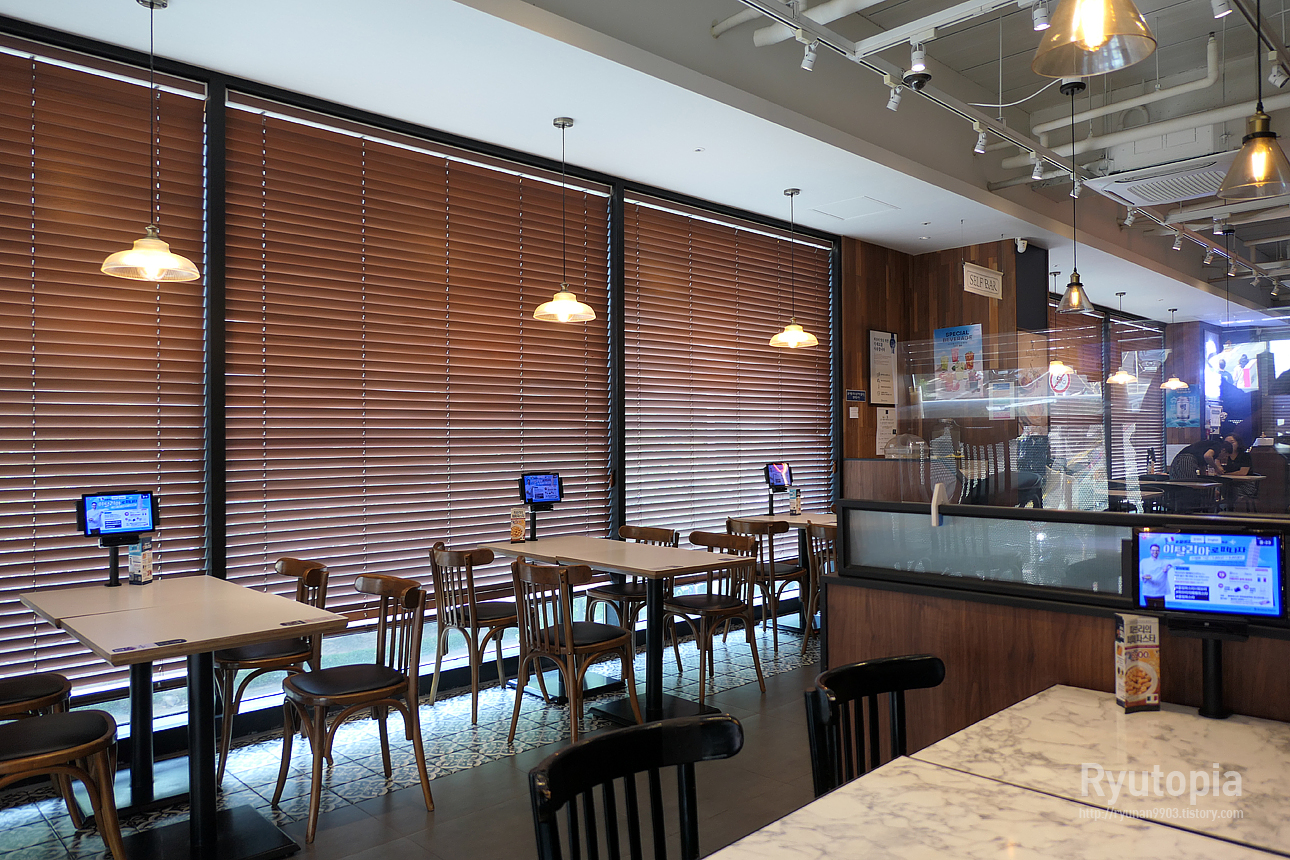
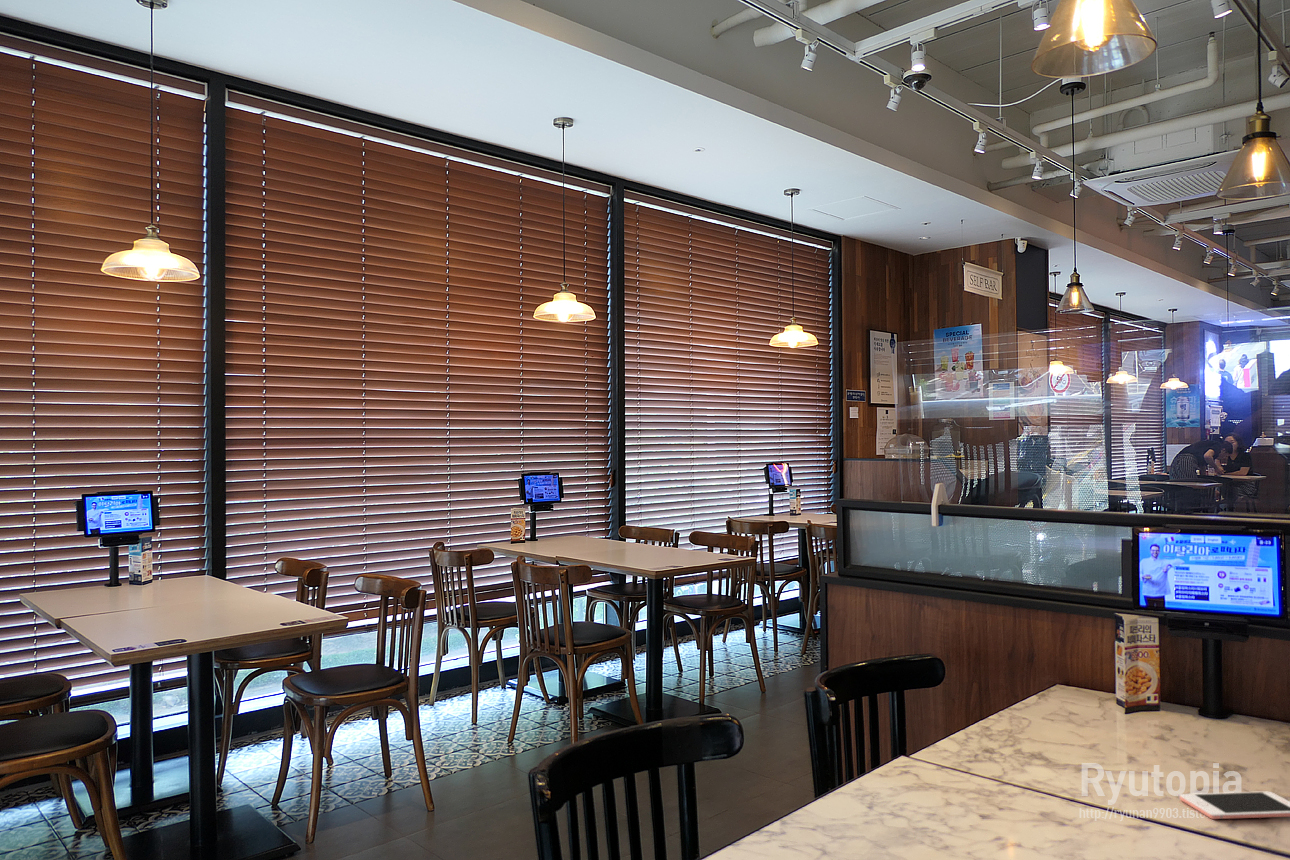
+ cell phone [1179,791,1290,820]
